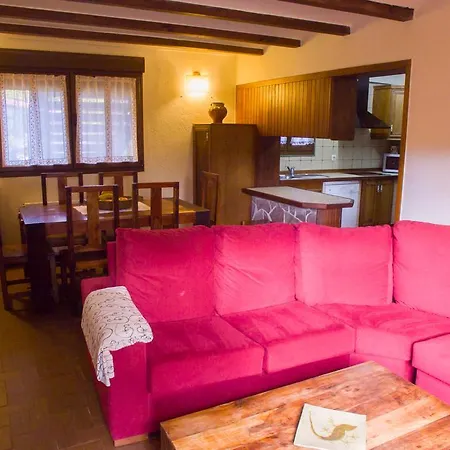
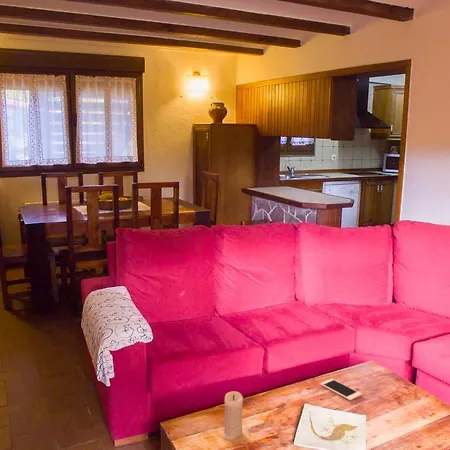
+ cell phone [319,378,363,401]
+ candle [222,390,244,441]
